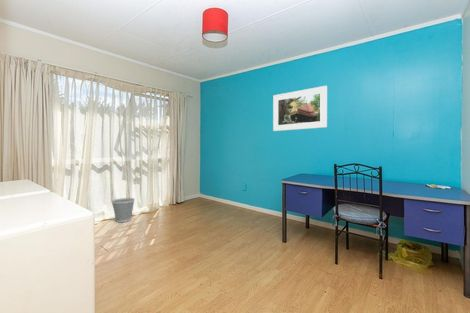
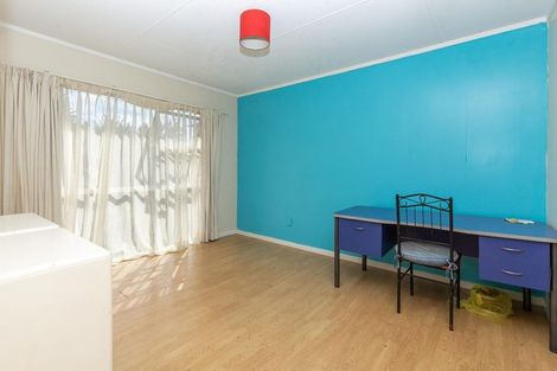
- wastebasket [111,197,136,223]
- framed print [272,85,328,132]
